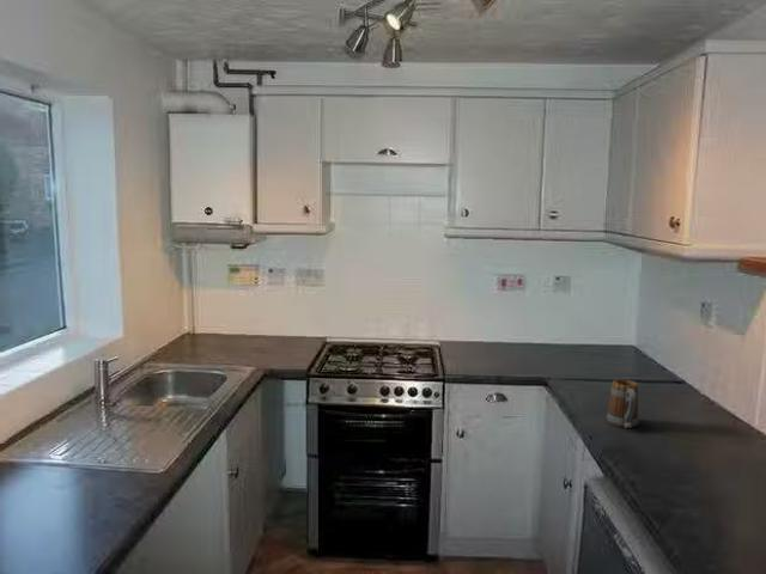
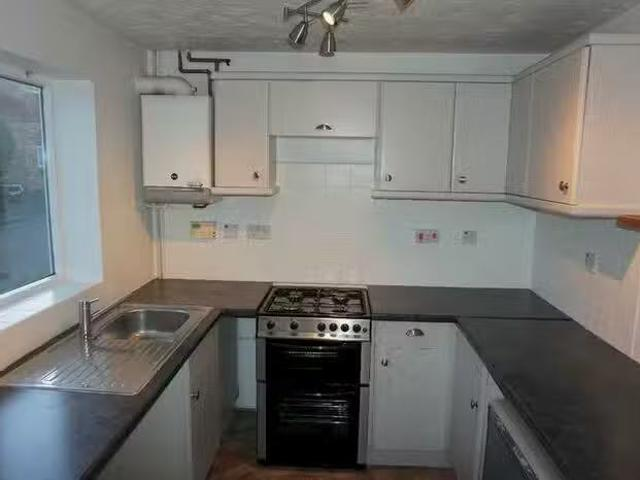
- mug [606,378,640,429]
